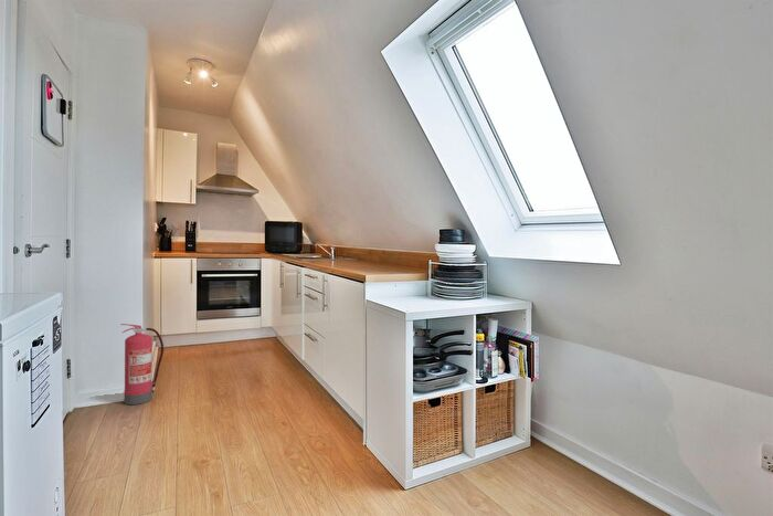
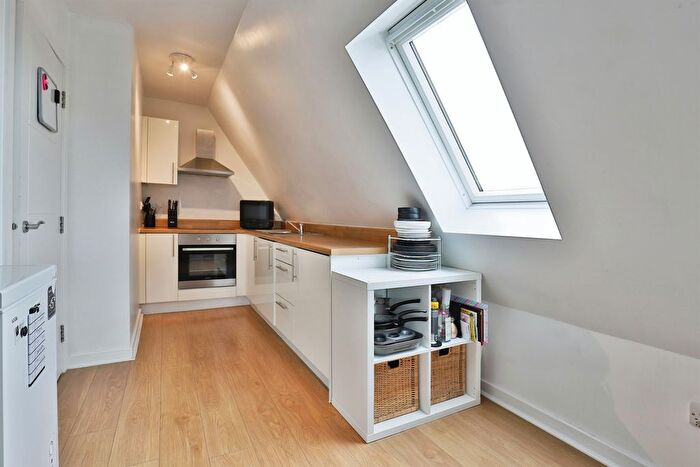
- fire extinguisher [120,323,165,406]
